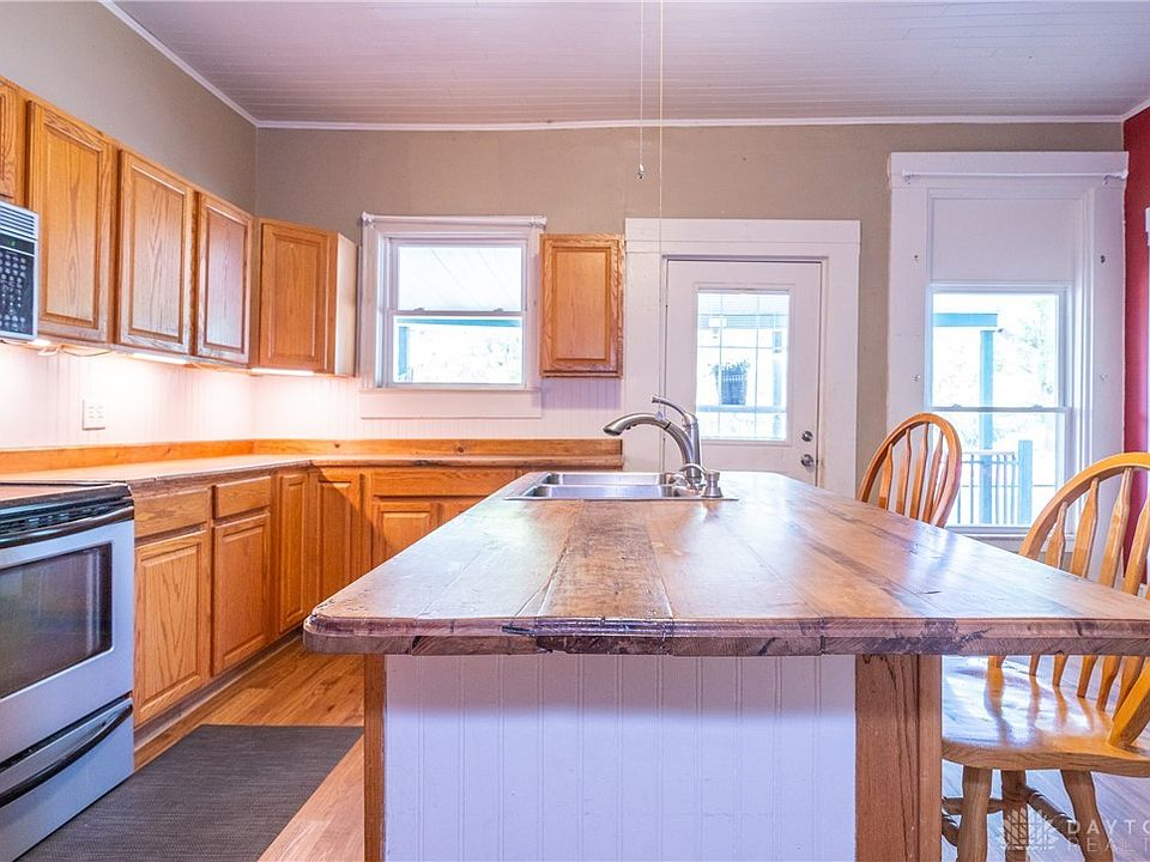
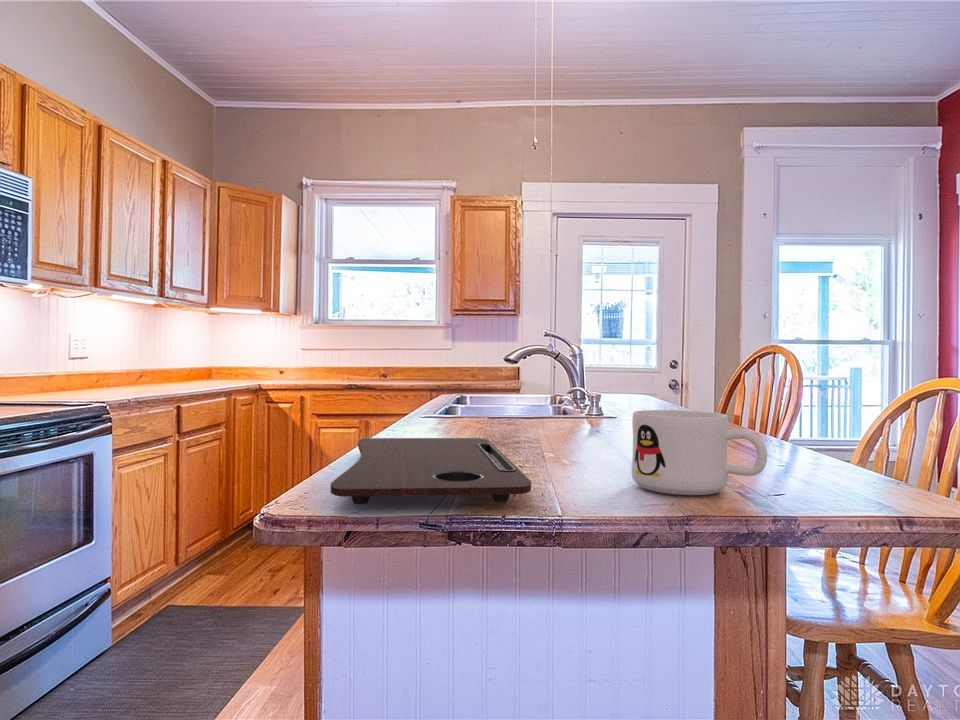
+ mug [631,409,768,496]
+ cutting board [330,437,532,505]
